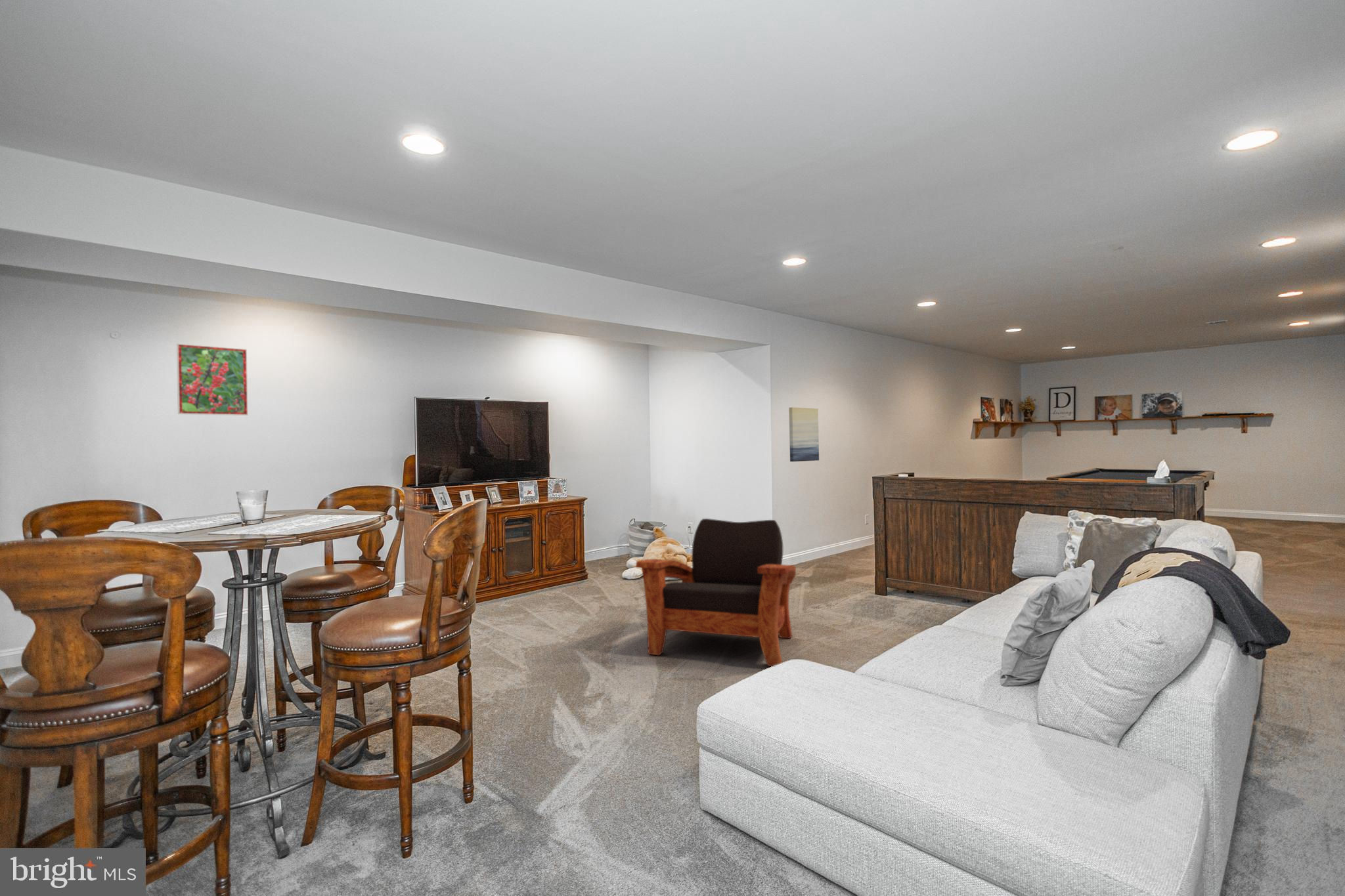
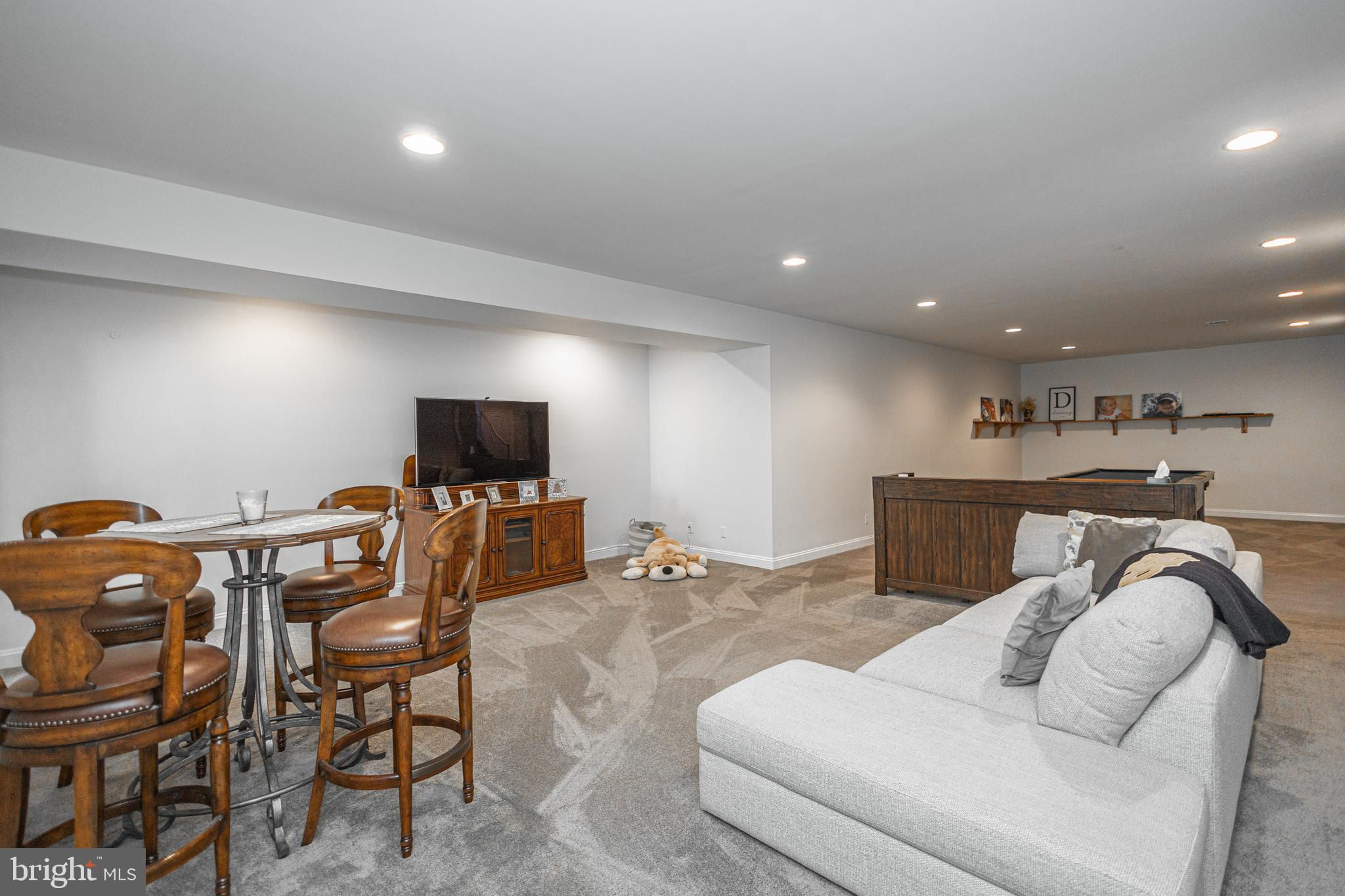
- armchair [635,518,797,667]
- wall art [788,407,820,462]
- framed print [176,343,249,416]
